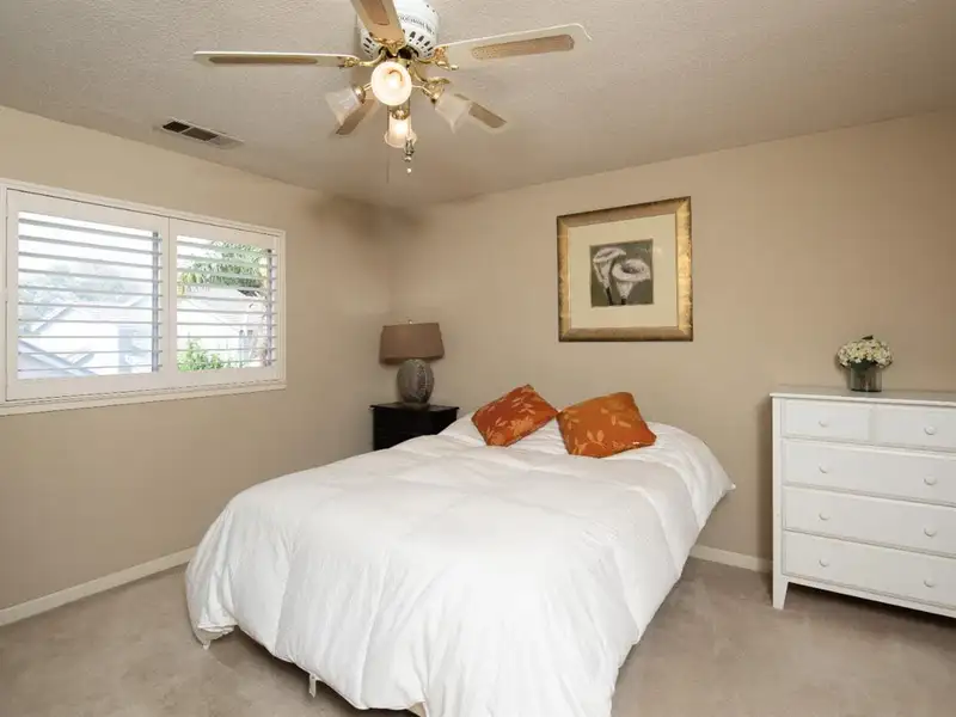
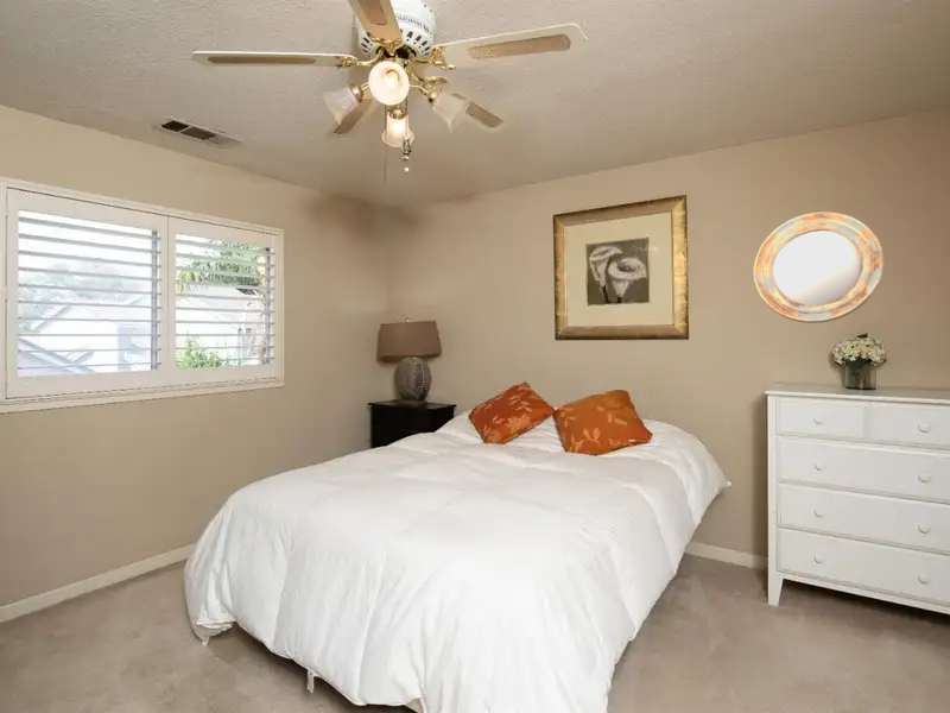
+ home mirror [752,210,885,324]
